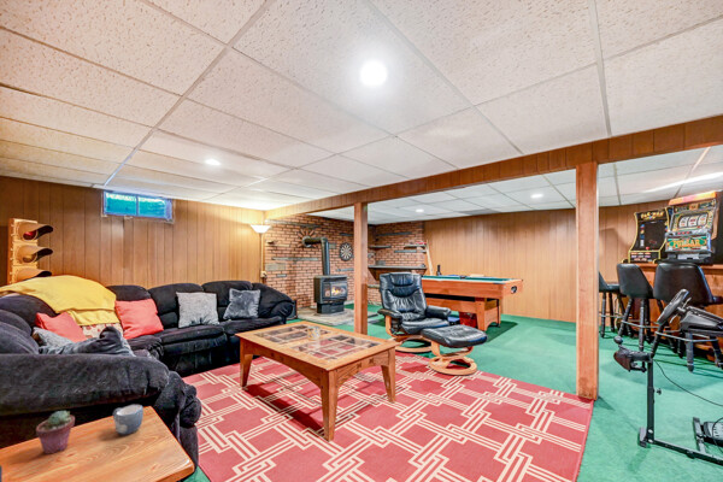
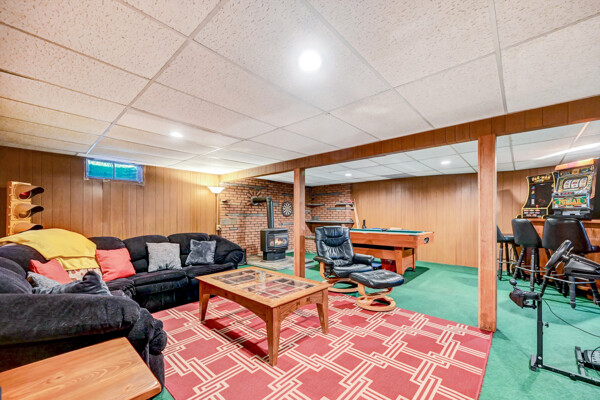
- potted succulent [35,410,76,455]
- mug [112,404,145,436]
